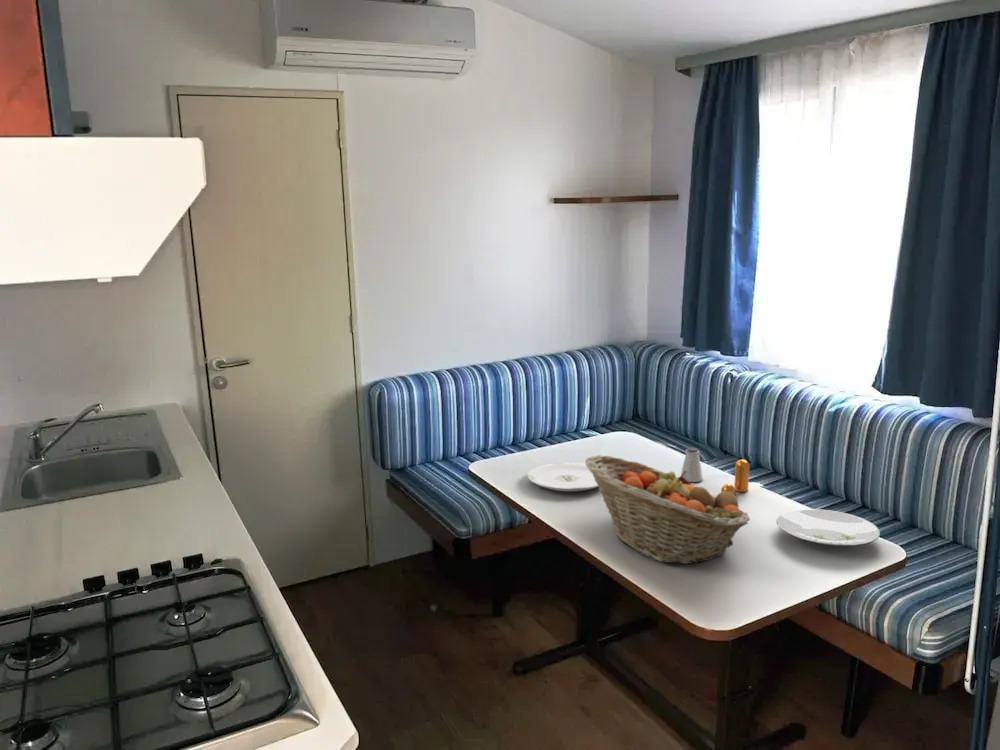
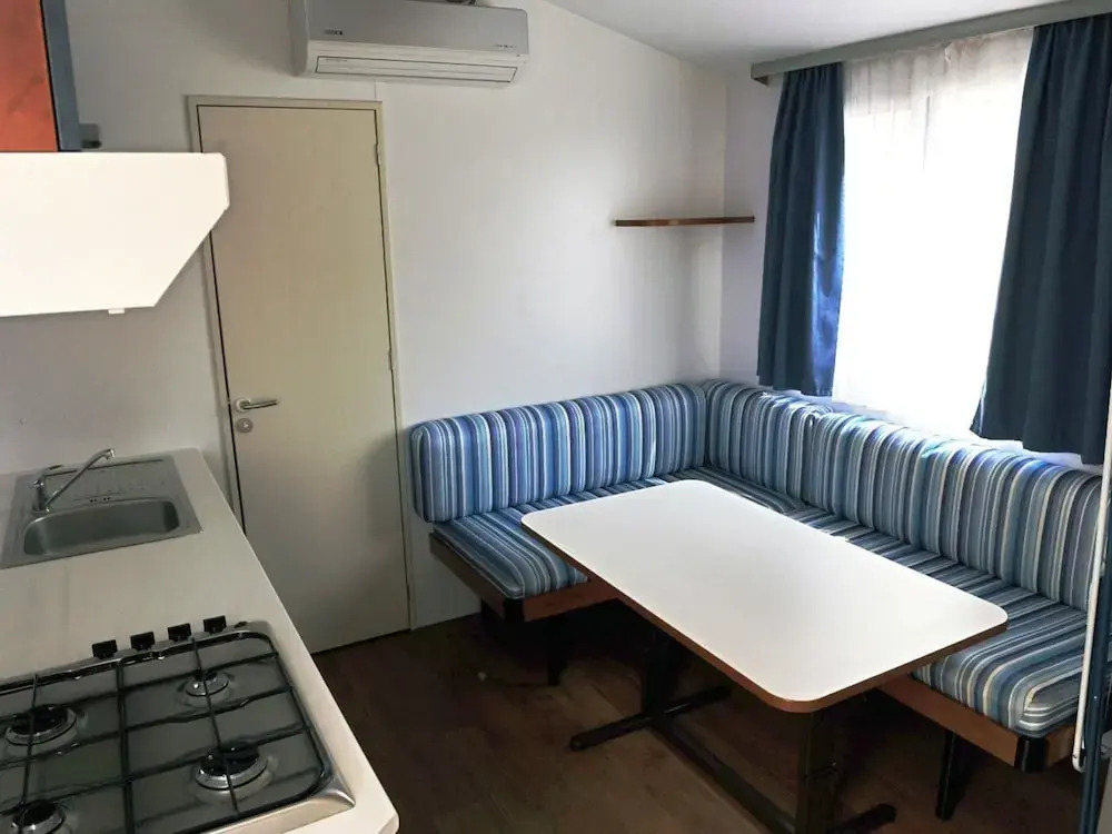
- fruit basket [584,454,751,565]
- saltshaker [680,446,704,483]
- plate [776,508,881,547]
- pepper shaker [720,458,750,495]
- plate [526,462,599,493]
